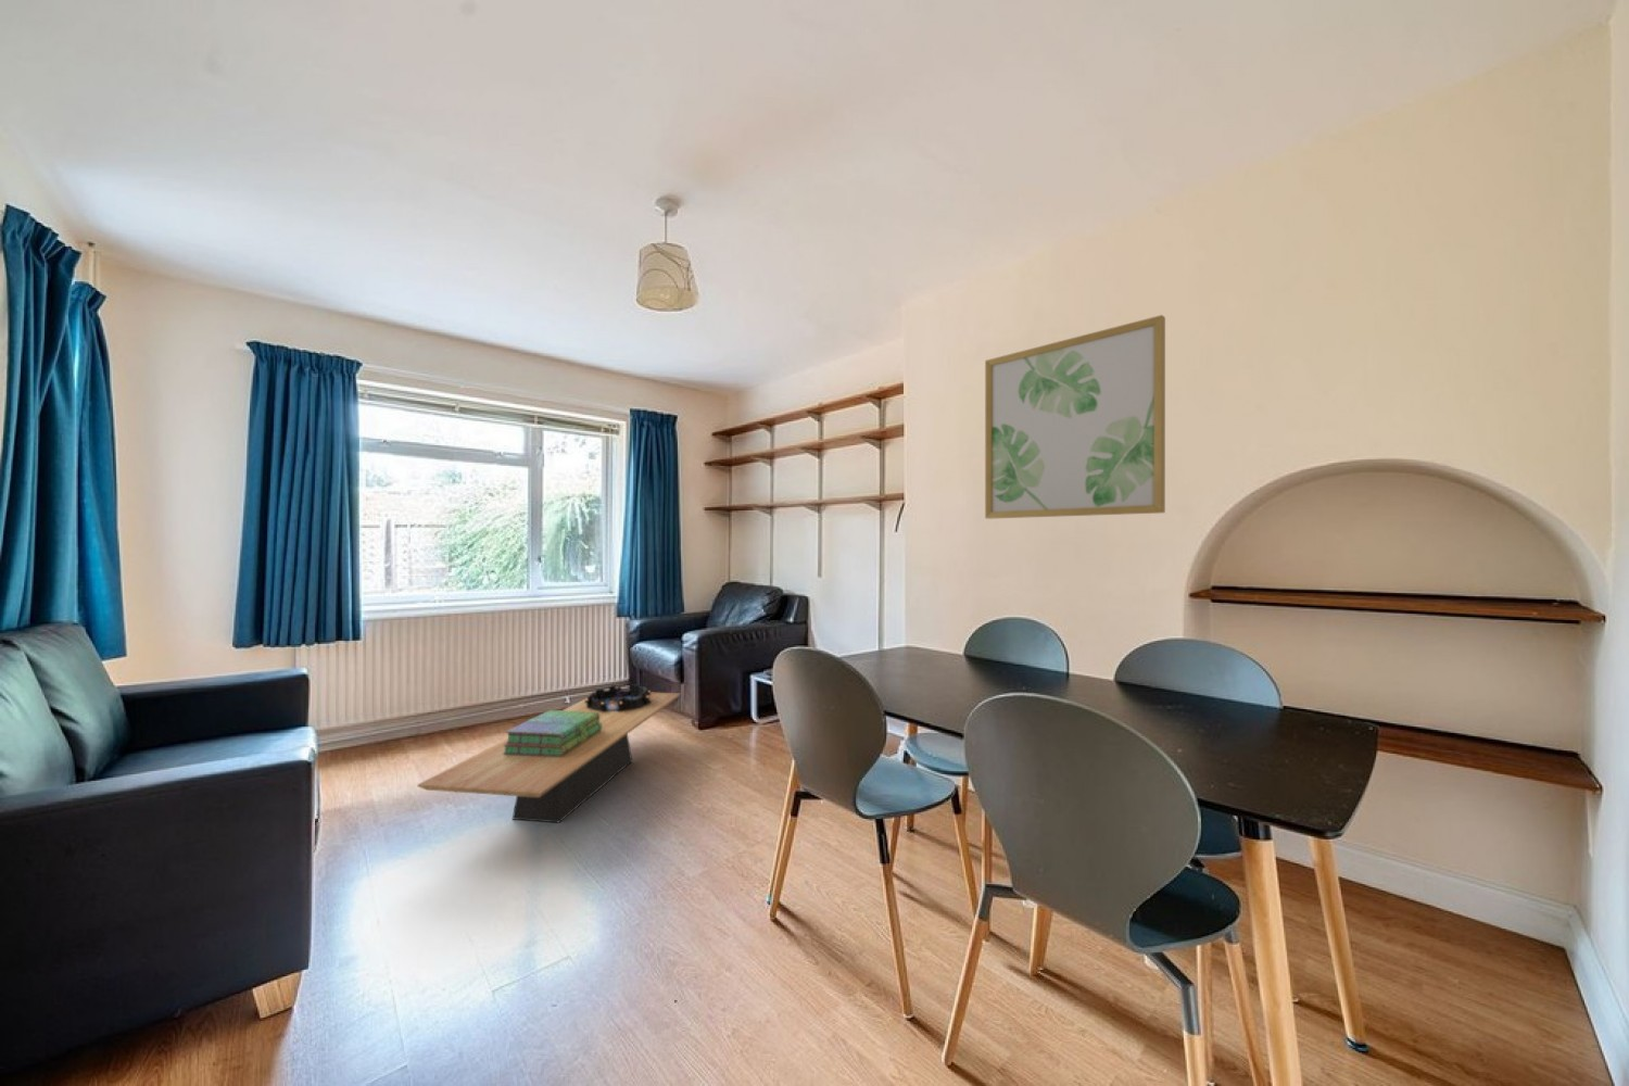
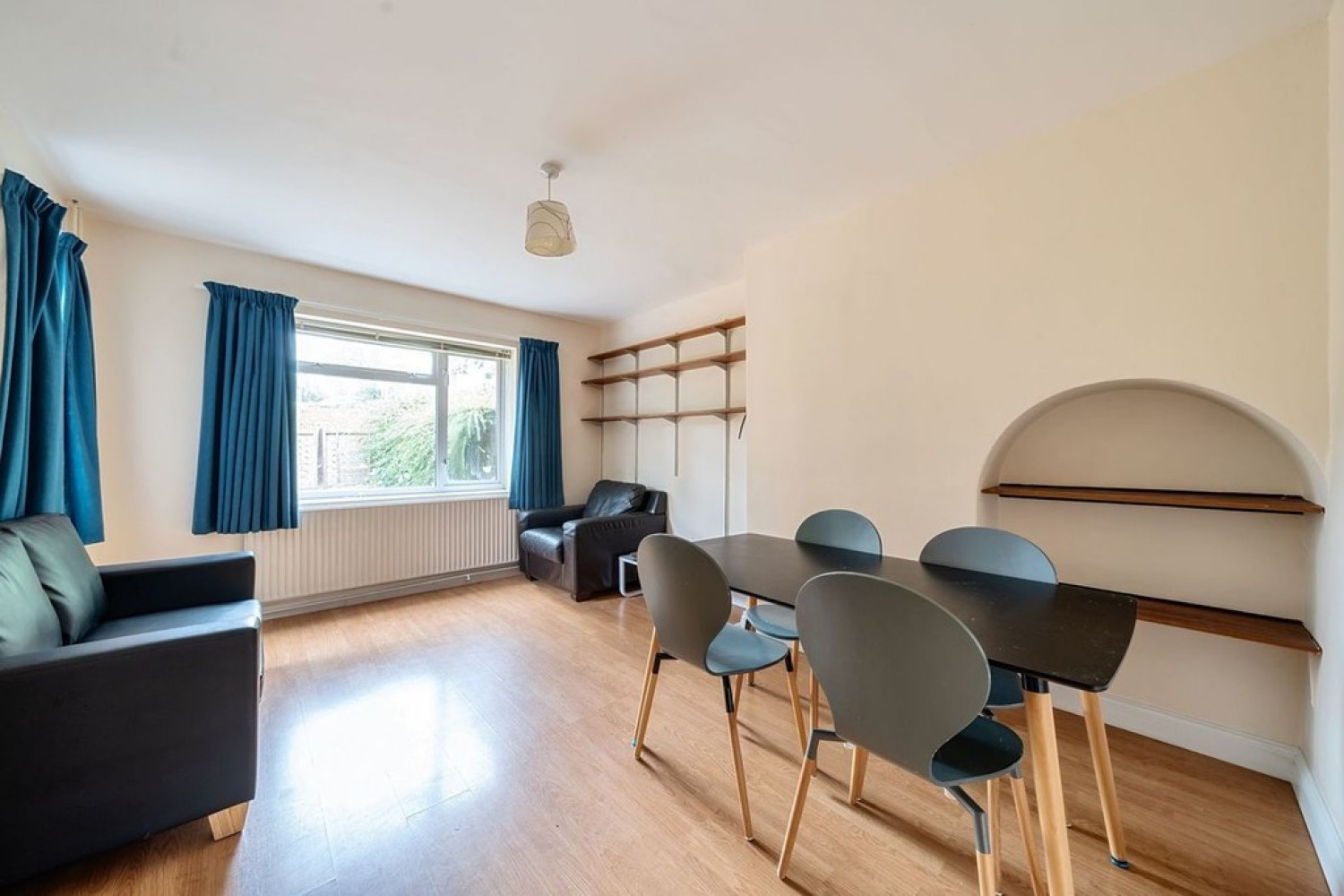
- stack of books [503,709,601,756]
- decorative bowl [584,684,652,713]
- coffee table [416,691,682,824]
- wall art [984,314,1166,520]
